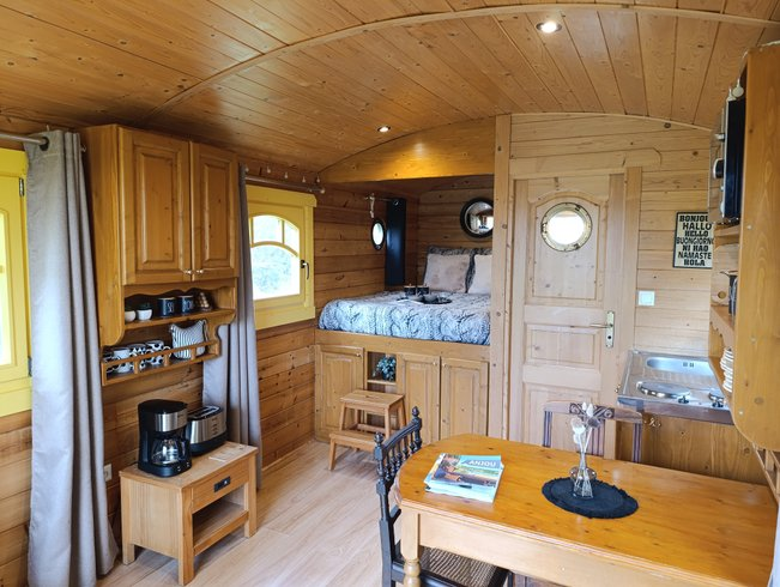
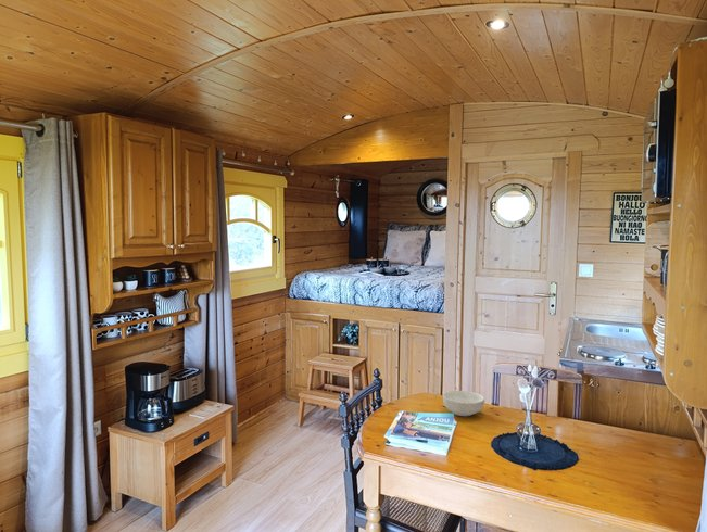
+ cereal bowl [442,390,485,417]
